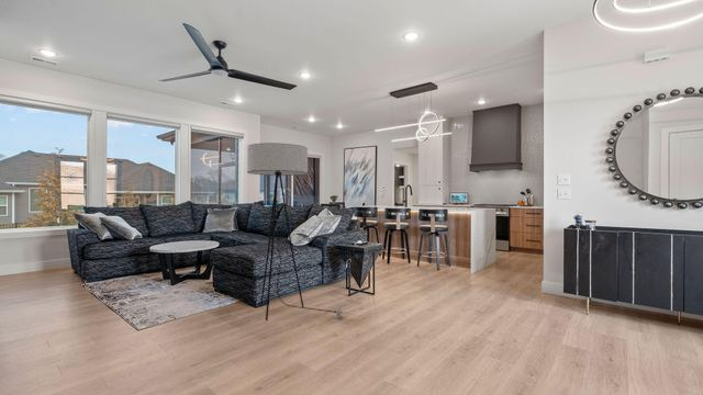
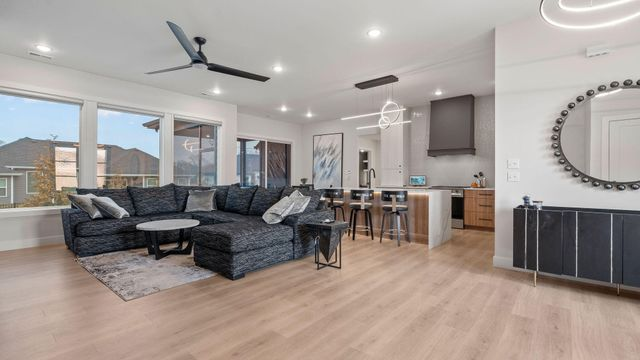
- floor lamp [246,142,345,321]
